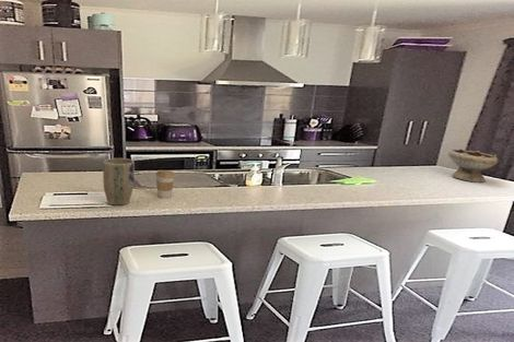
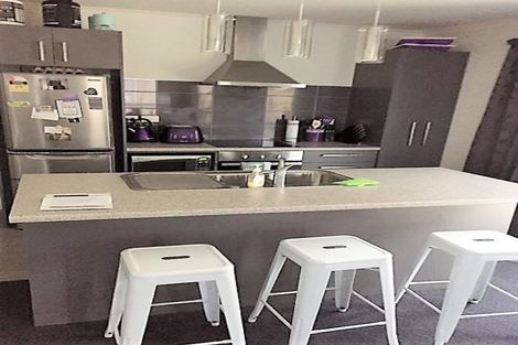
- coffee cup [155,169,176,199]
- plant pot [102,157,136,207]
- bowl [447,148,499,184]
